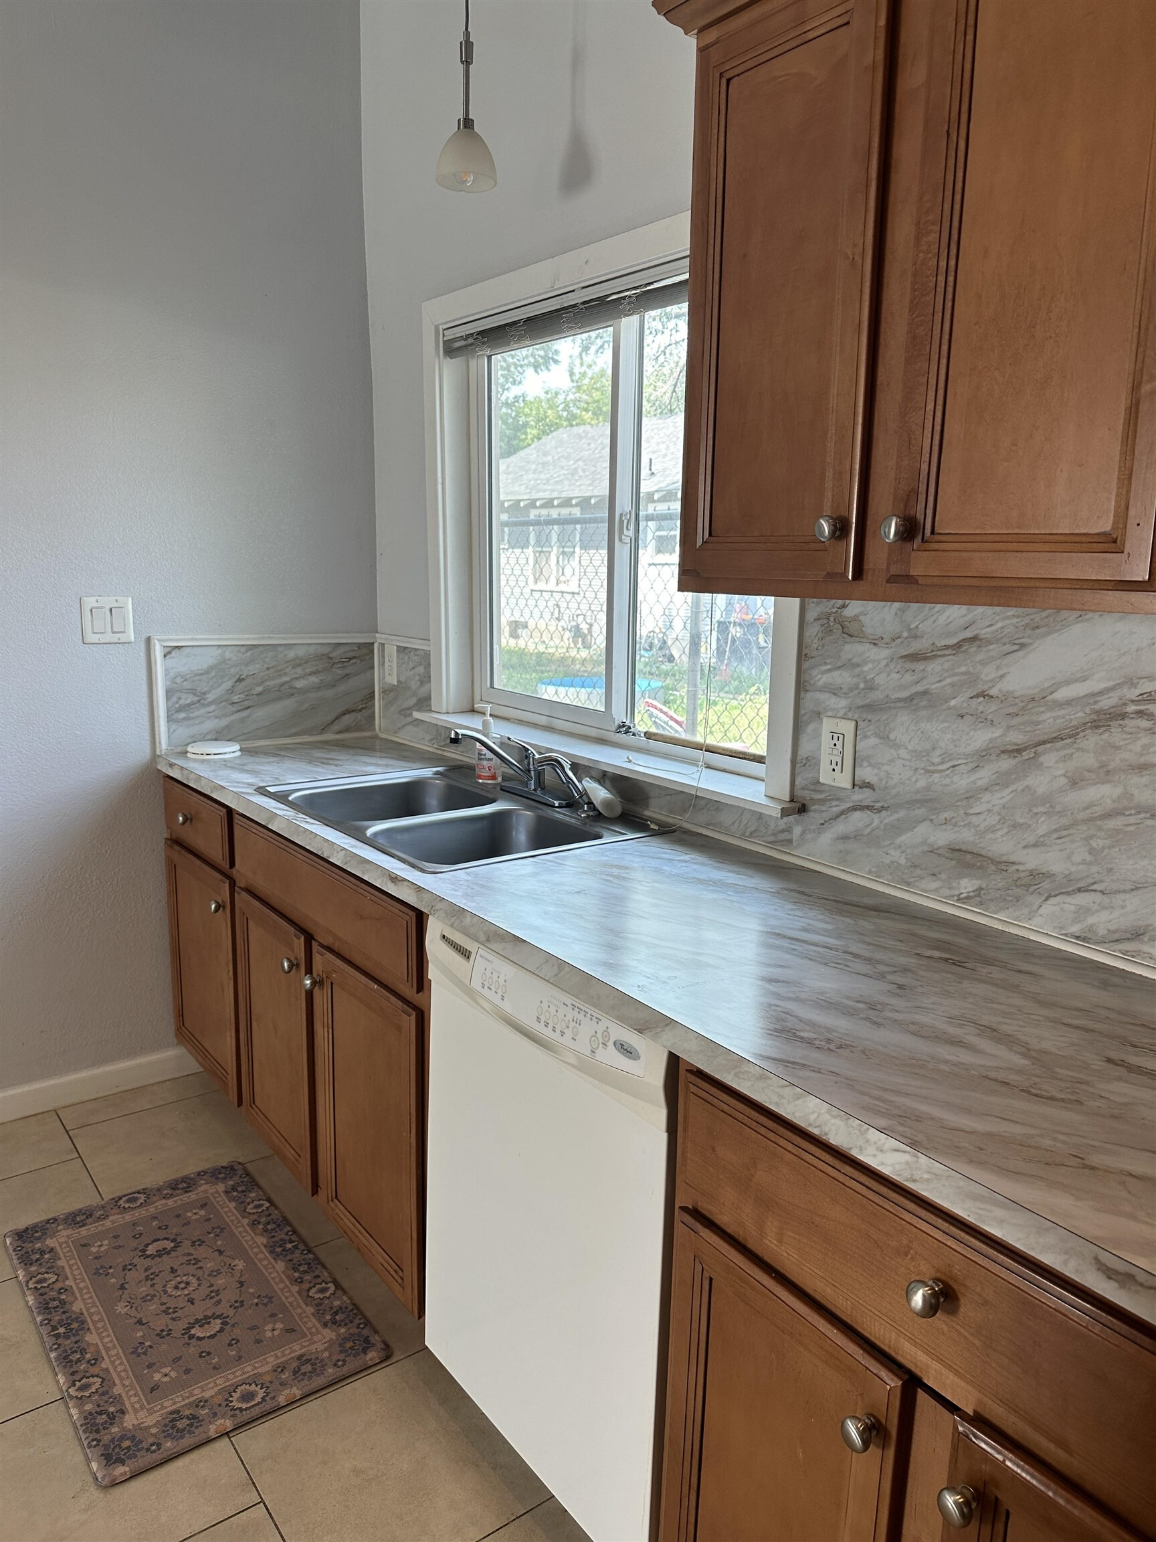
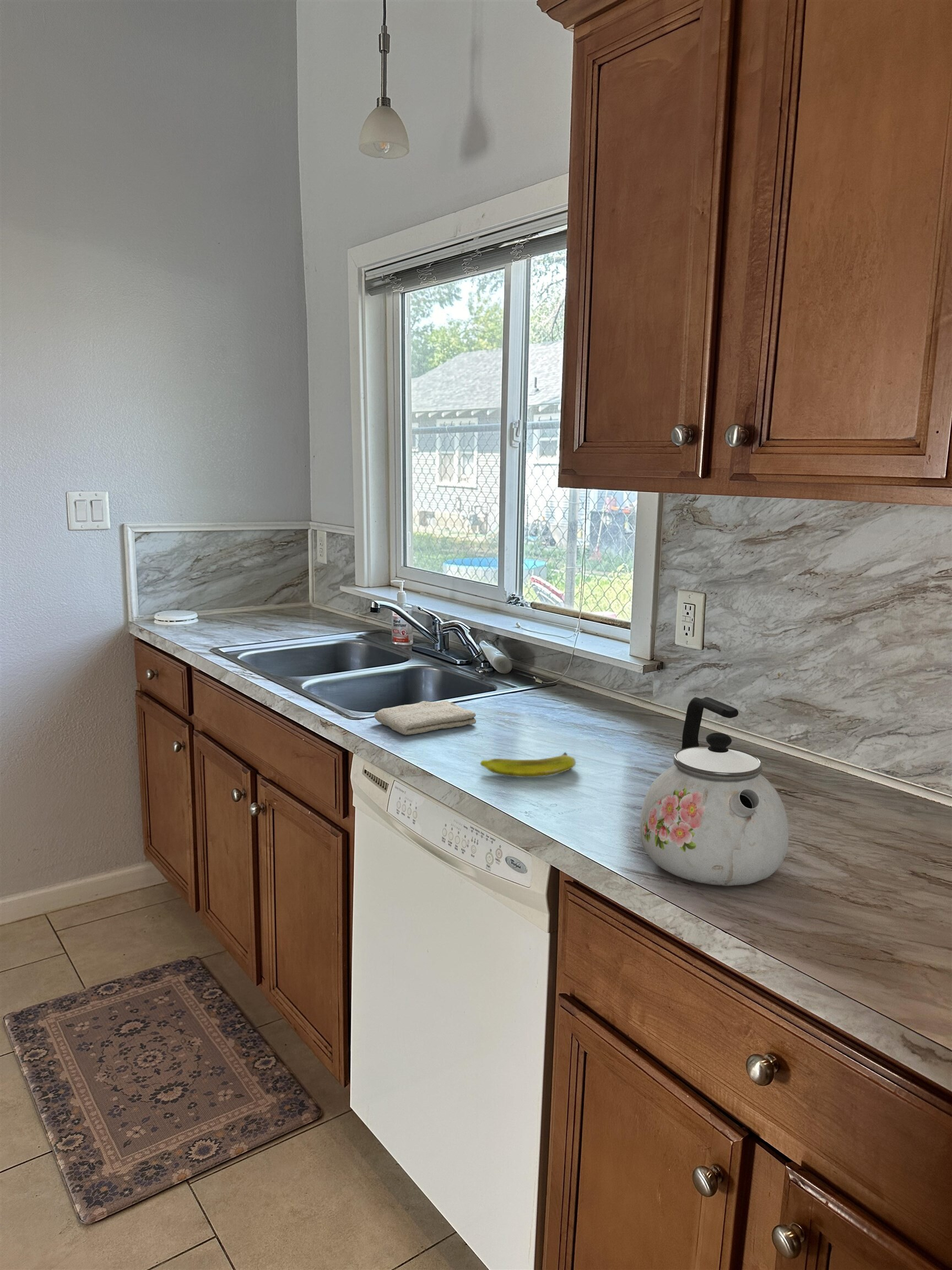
+ kettle [639,696,789,886]
+ banana [480,752,576,778]
+ washcloth [374,700,477,736]
